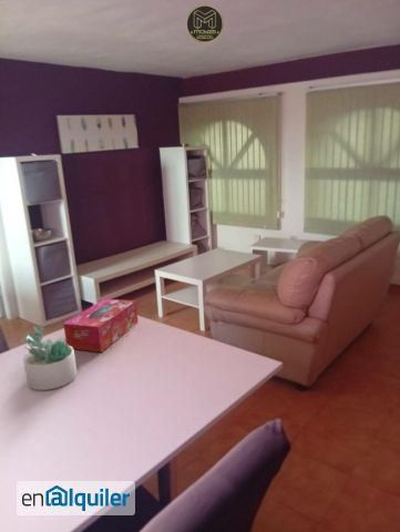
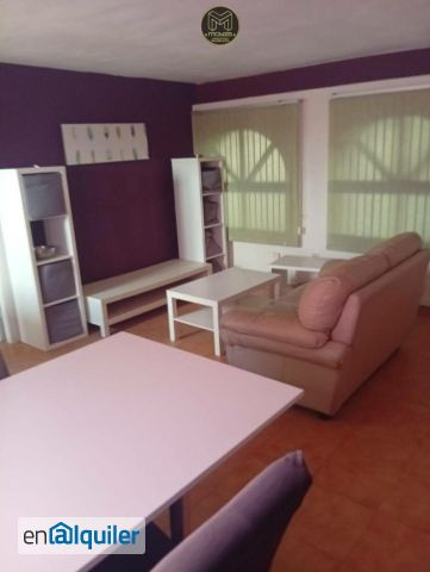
- tissue box [62,298,139,354]
- succulent plant [20,321,78,391]
